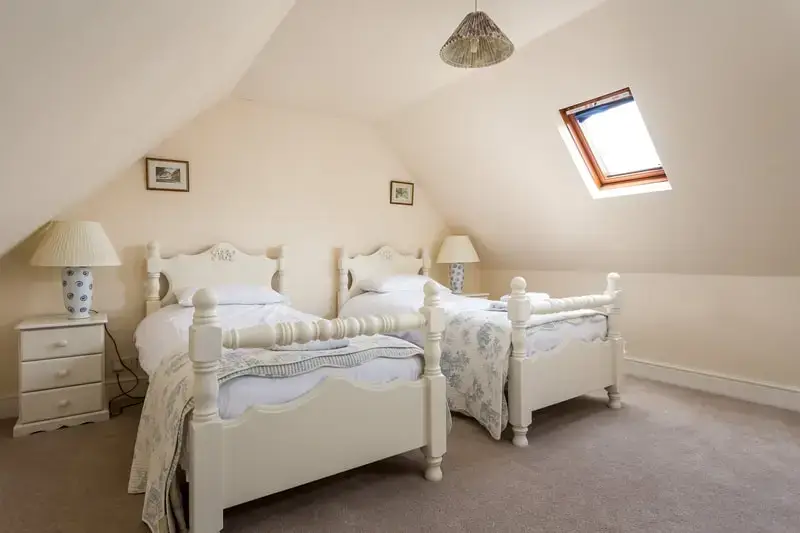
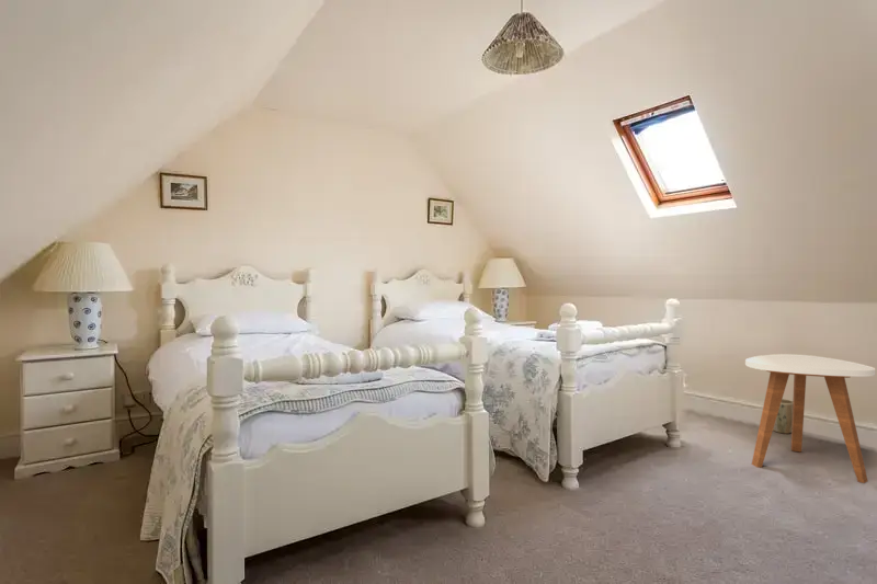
+ side table [744,353,876,484]
+ plant pot [773,398,793,435]
